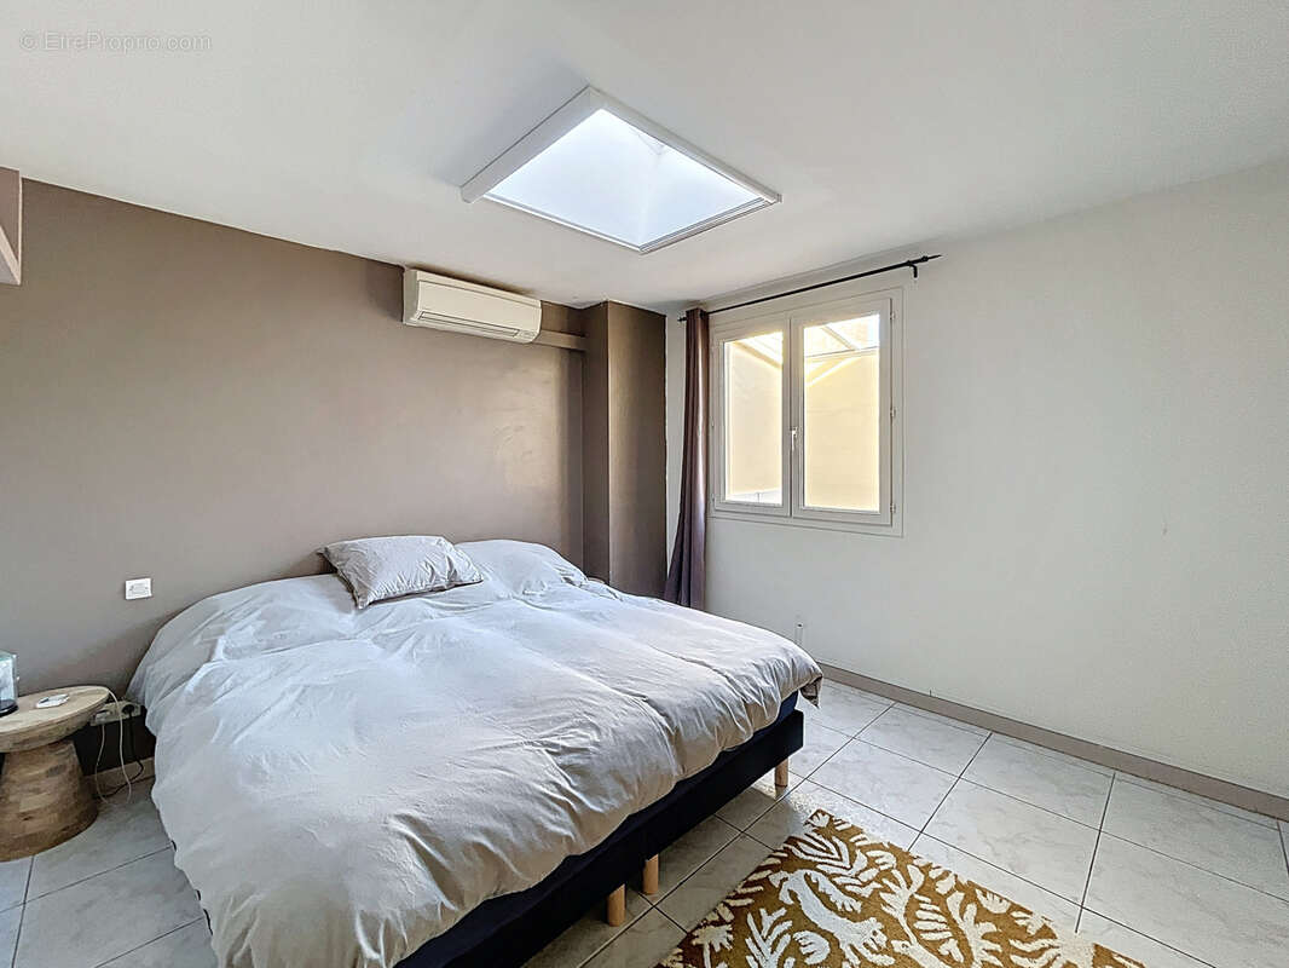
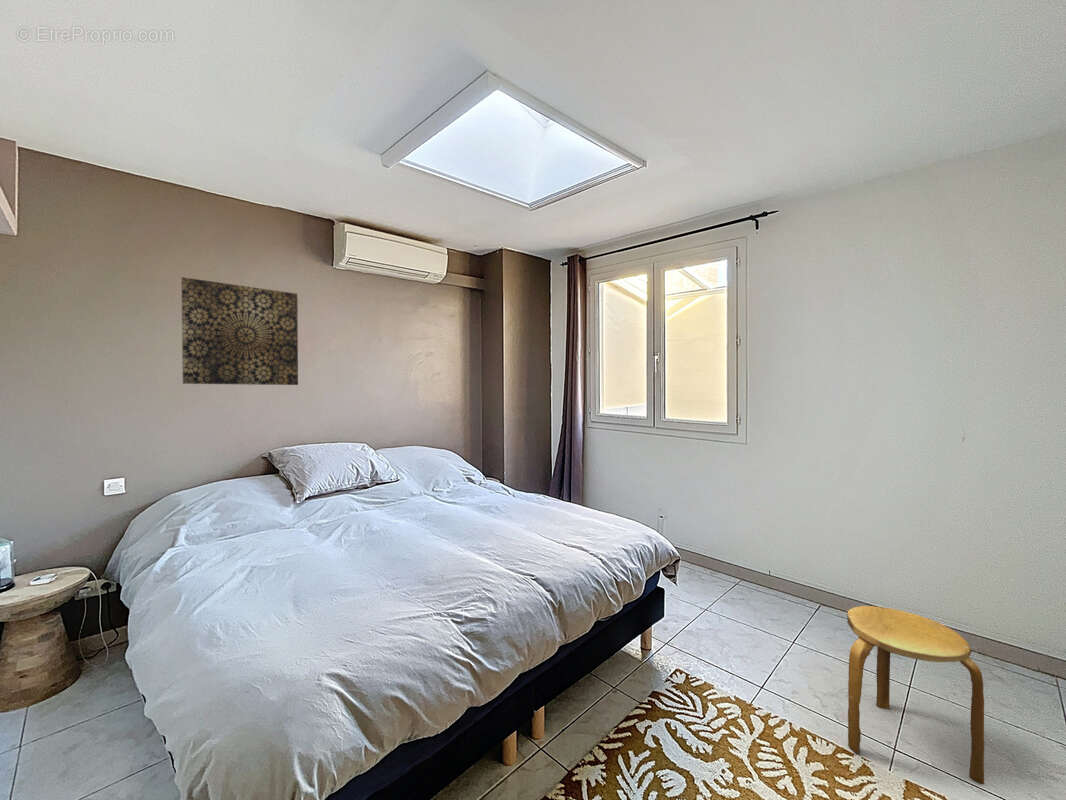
+ wall art [180,276,299,386]
+ stool [846,605,986,785]
